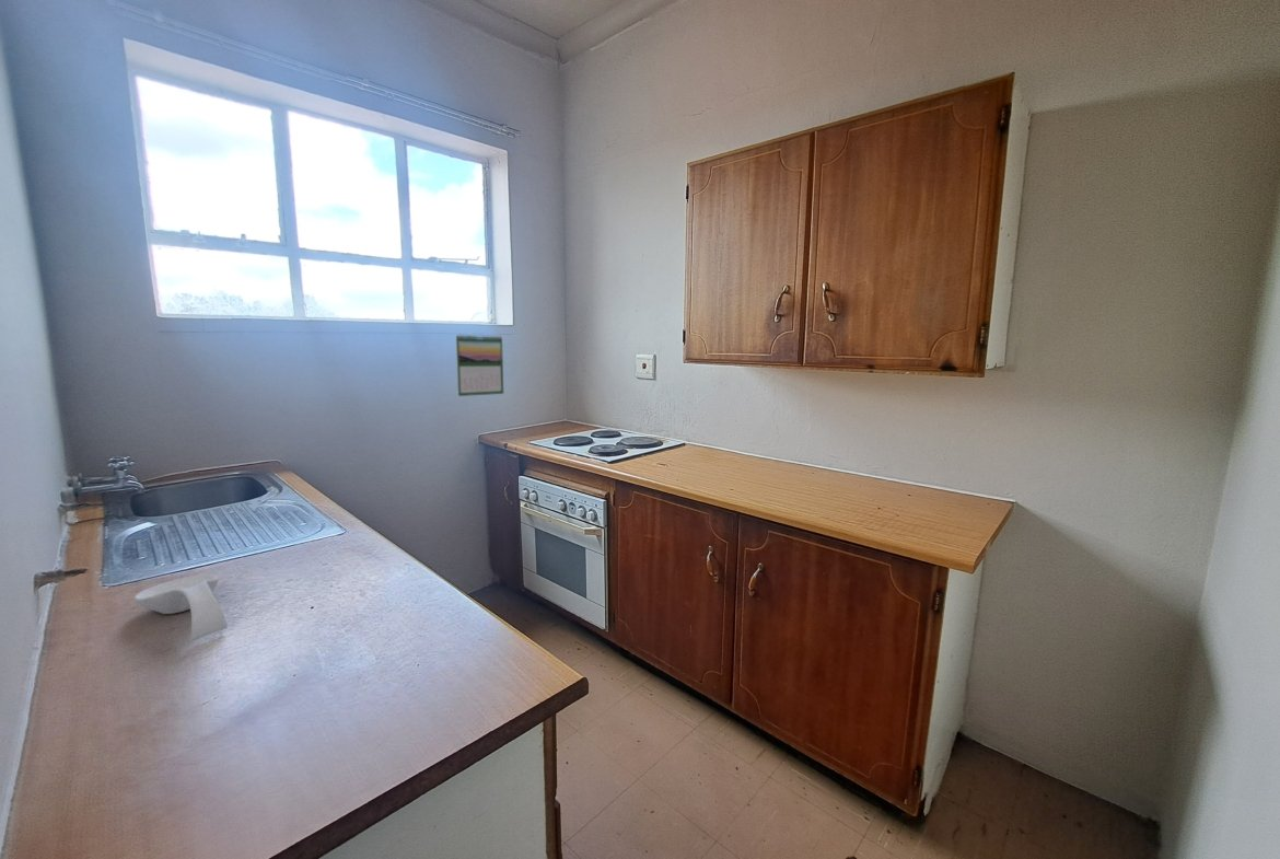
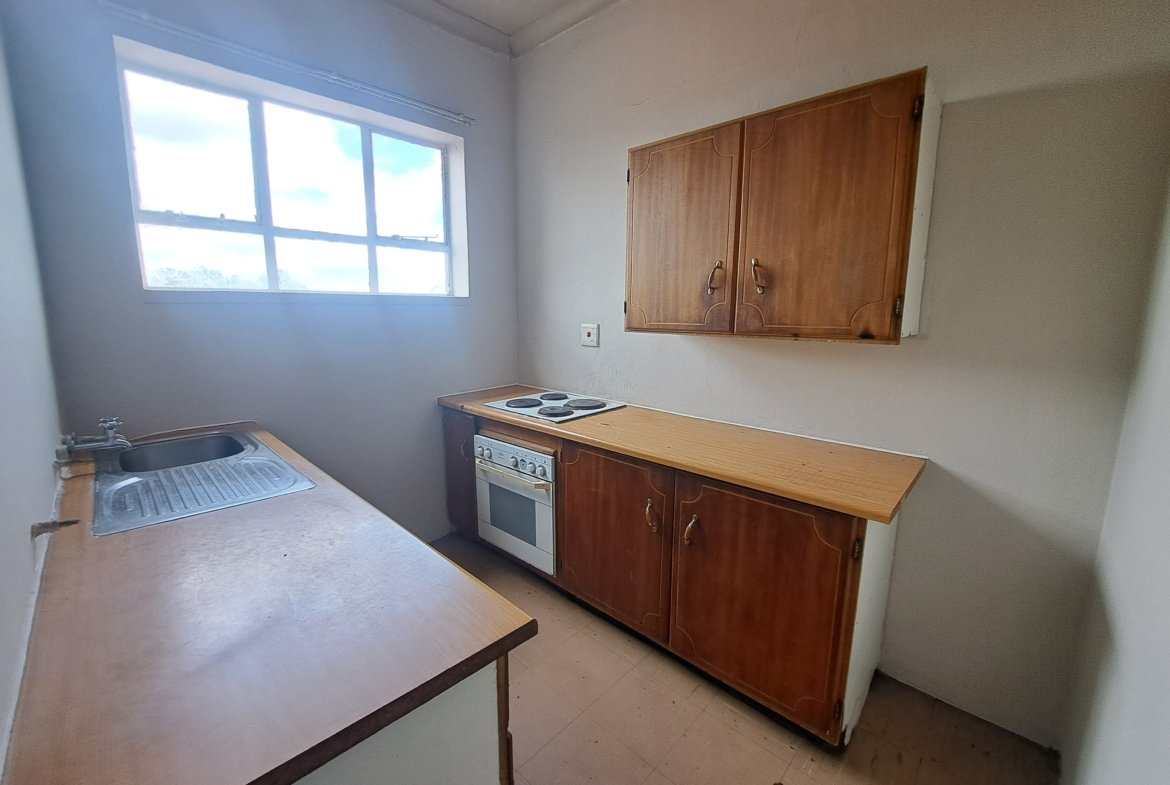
- calendar [455,333,504,397]
- spoon rest [133,573,229,640]
